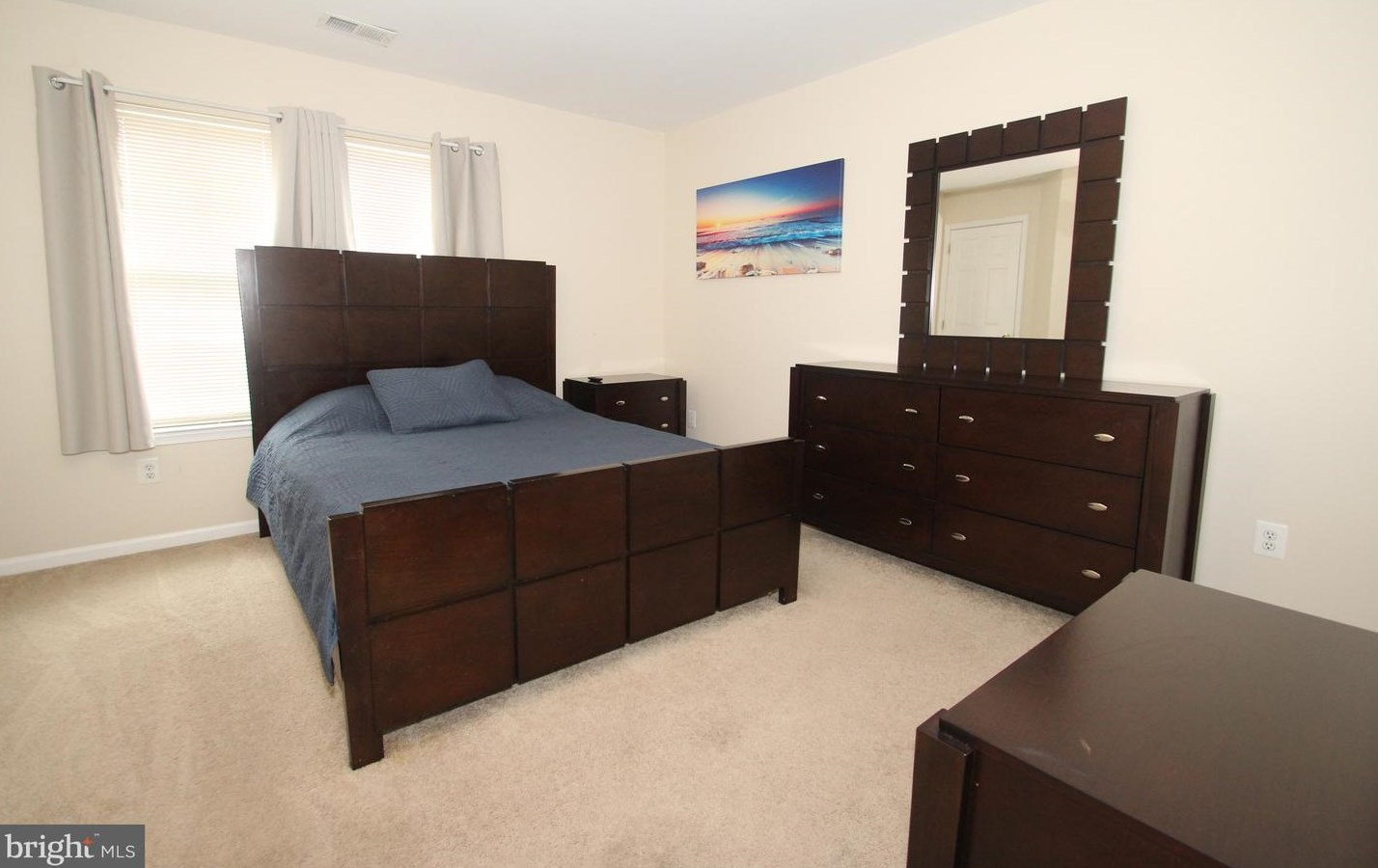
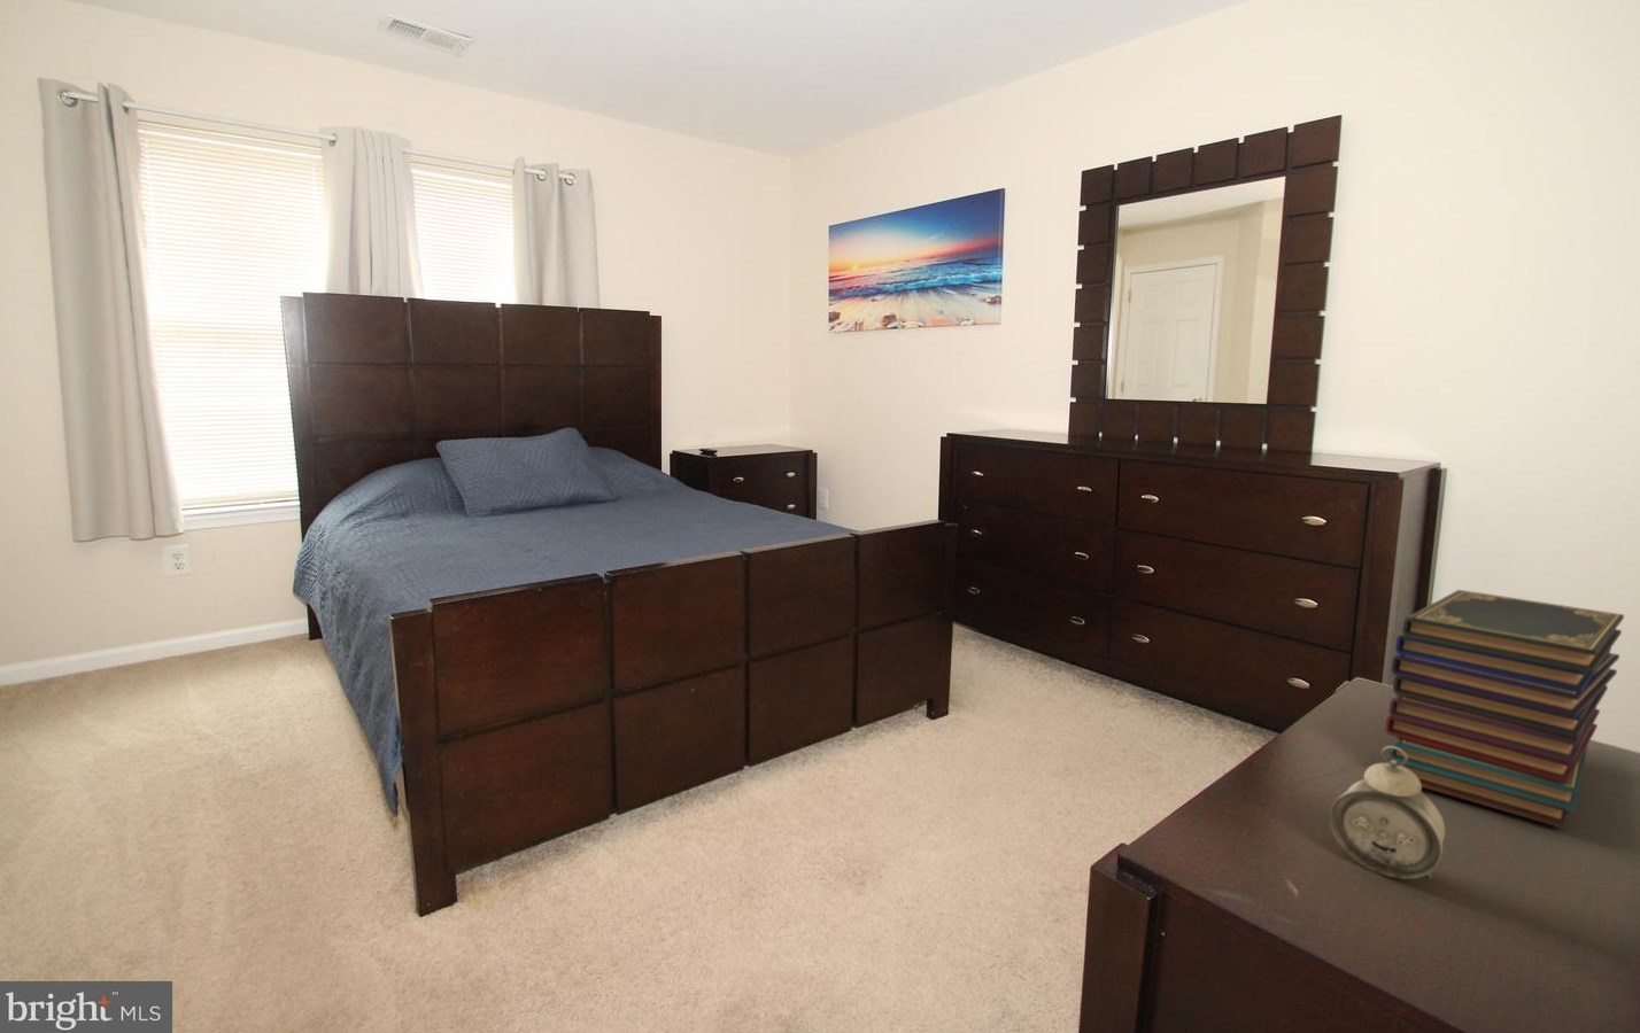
+ alarm clock [1328,745,1446,881]
+ book stack [1384,589,1625,829]
